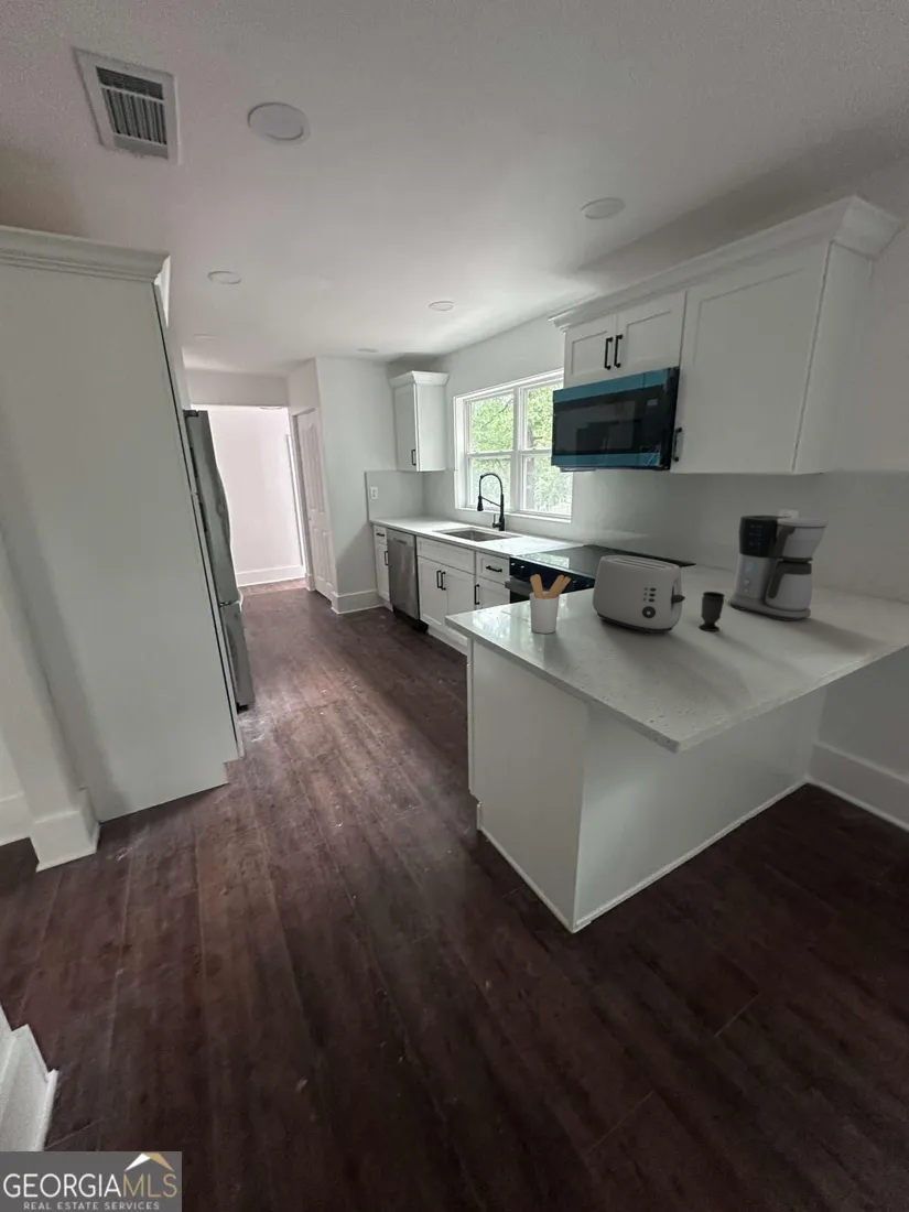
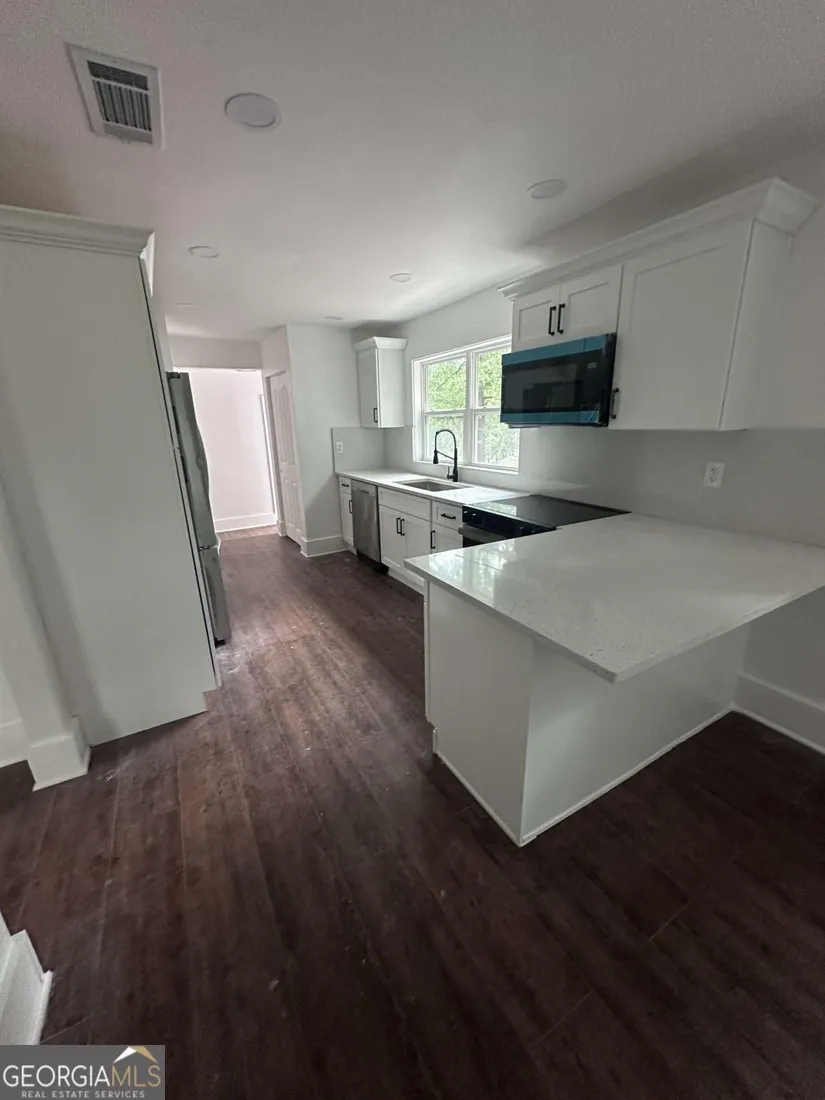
- coffee maker [727,515,830,623]
- toaster [592,554,686,636]
- cup [697,591,726,632]
- utensil holder [529,573,572,635]
